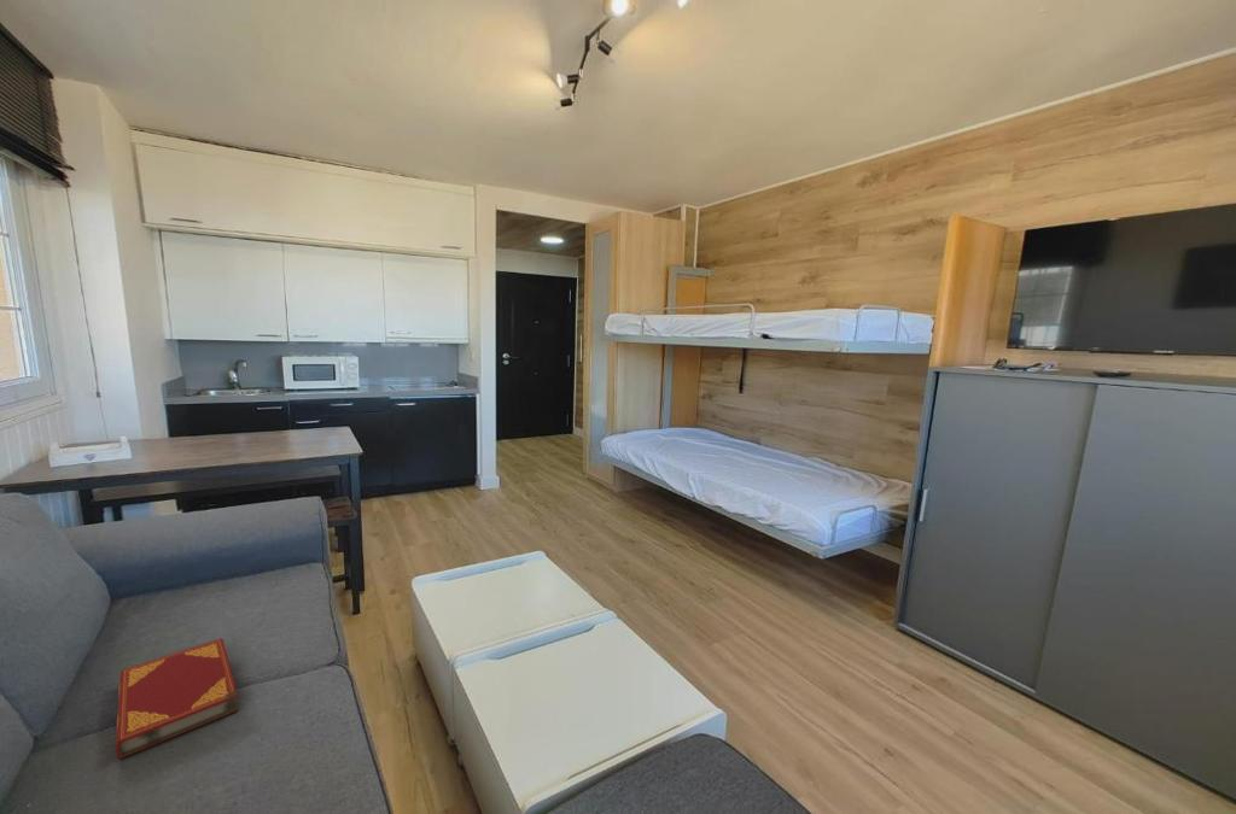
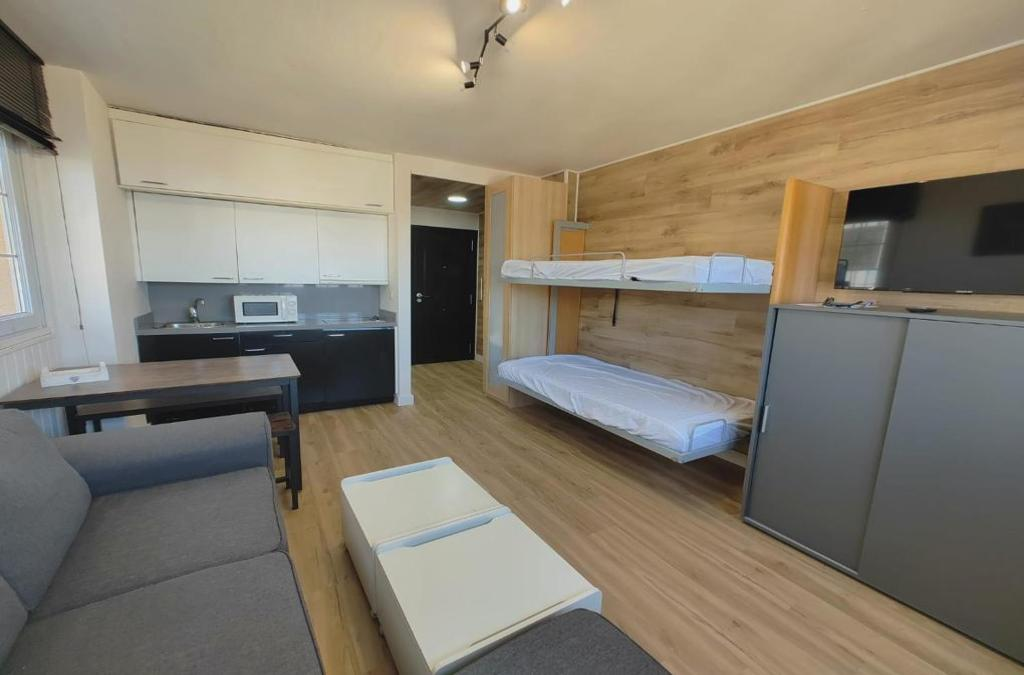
- hardback book [115,637,240,760]
